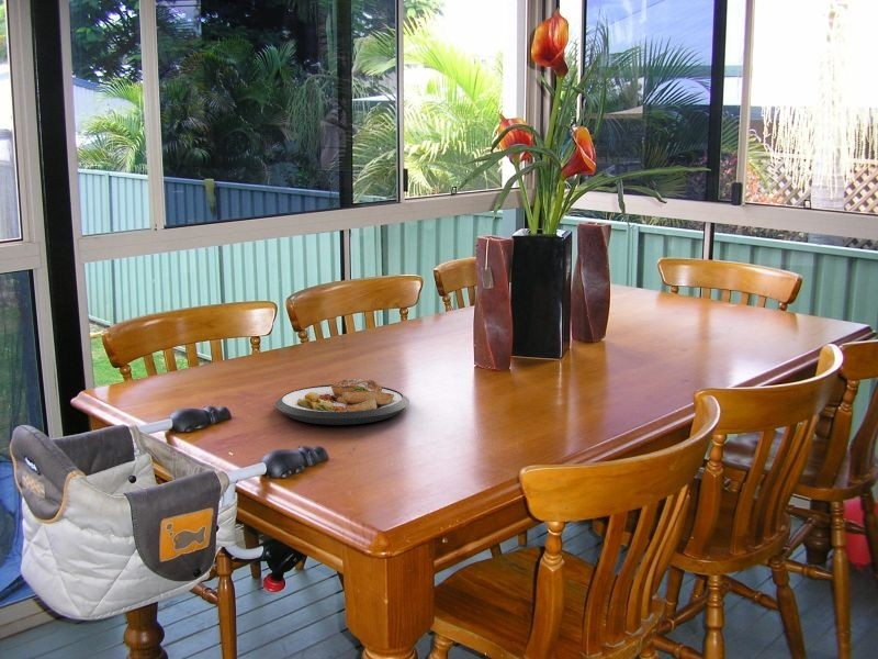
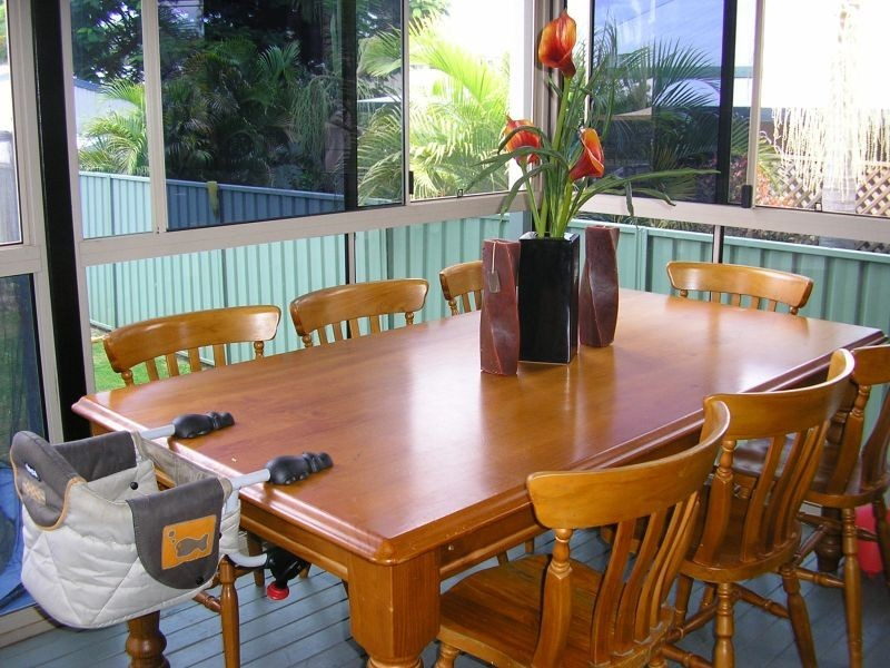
- plate [274,378,410,426]
